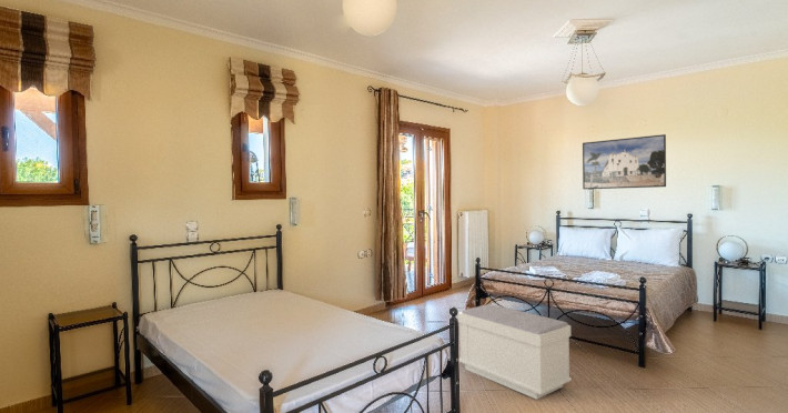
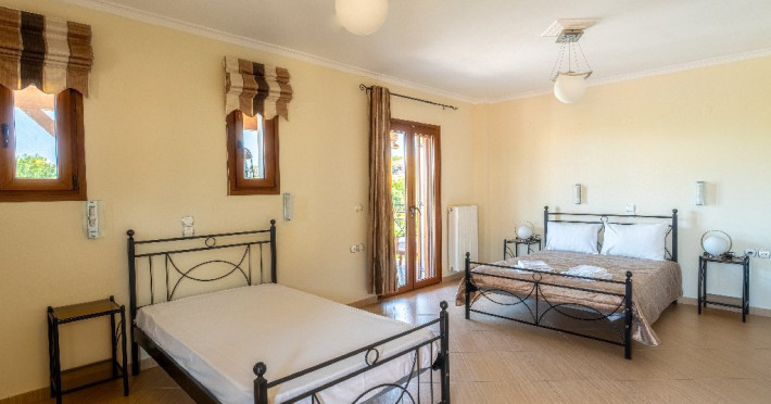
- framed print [582,133,667,190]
- bench [457,303,573,401]
